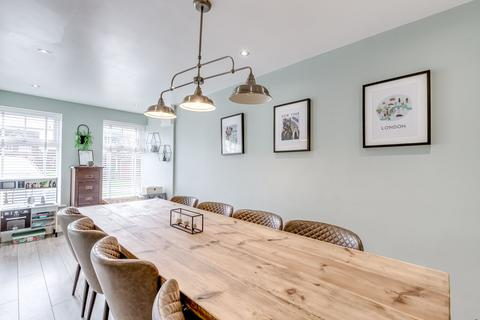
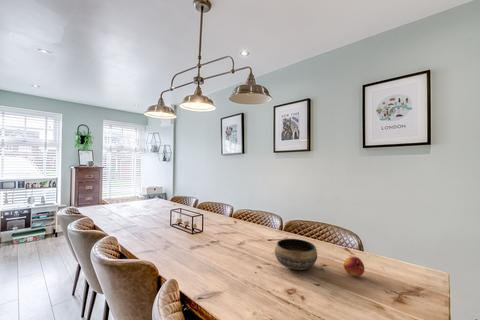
+ fruit [342,255,366,277]
+ bowl [274,238,318,271]
